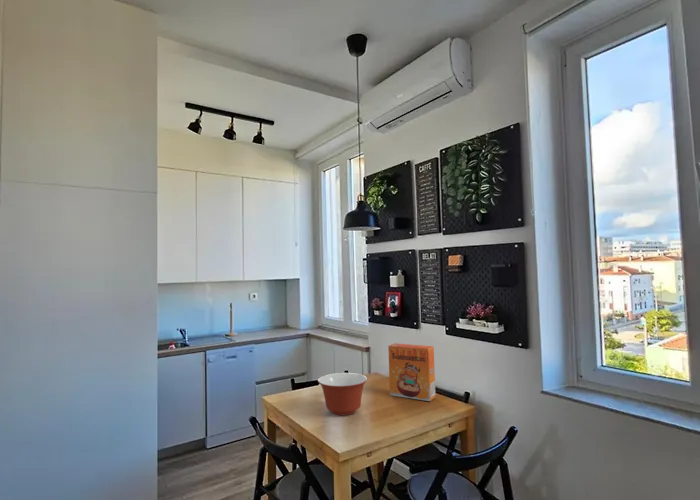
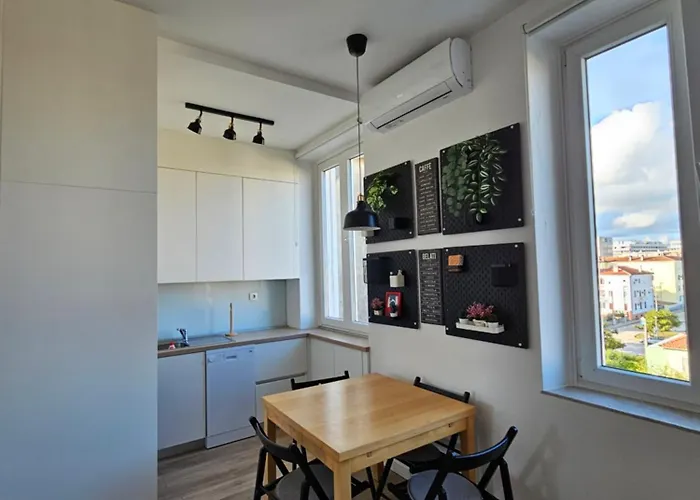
- cereal box [387,342,437,402]
- mixing bowl [317,372,368,416]
